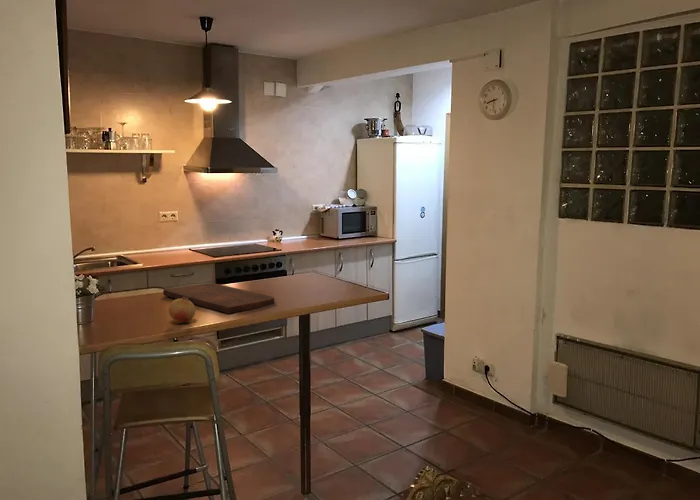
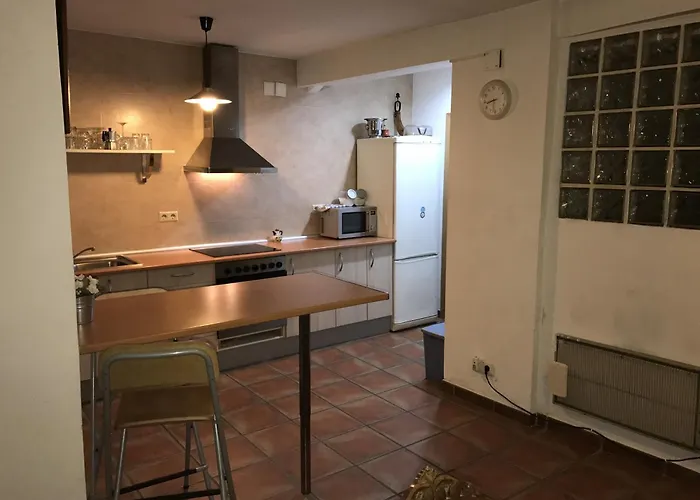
- cutting board [162,283,275,314]
- fruit [167,296,196,324]
